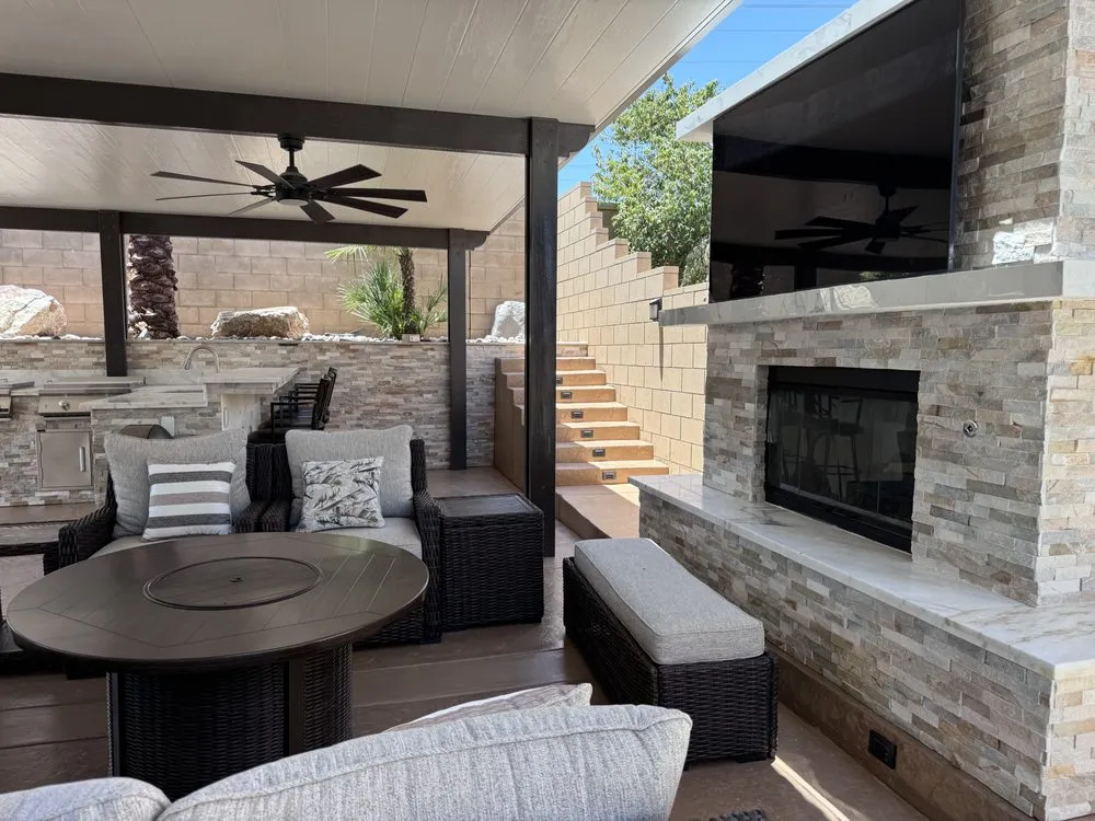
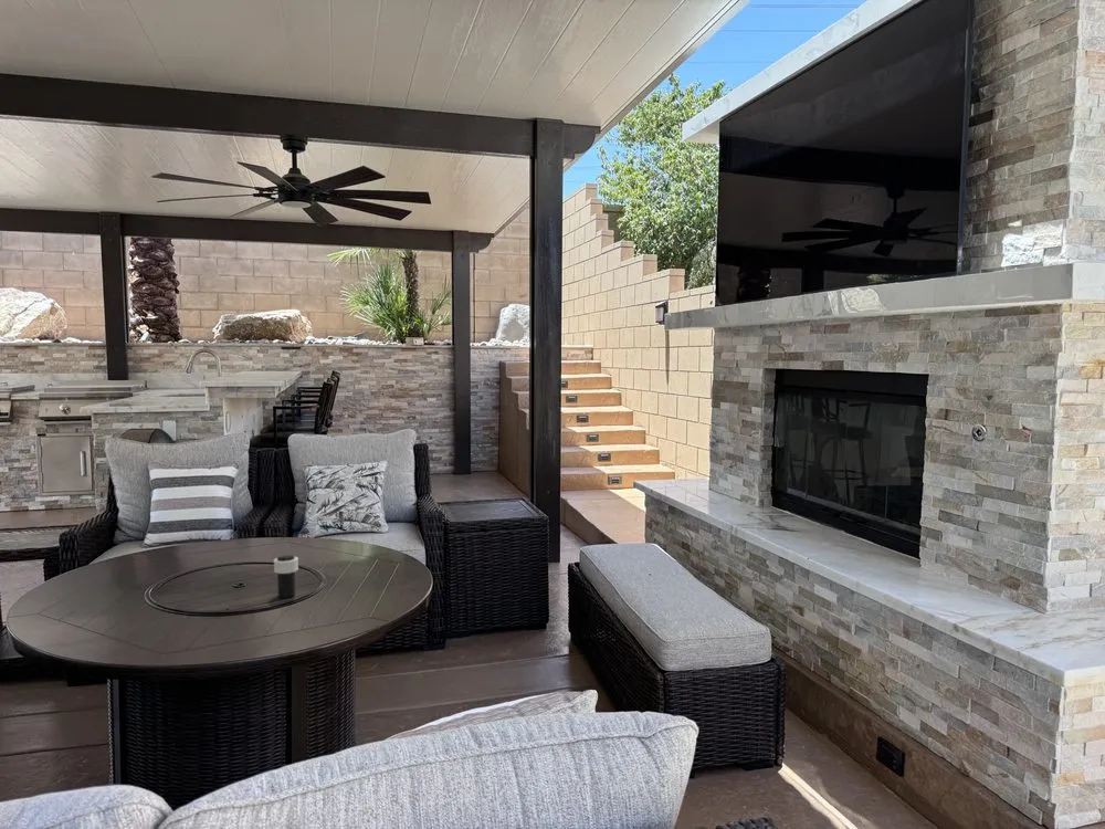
+ cup [273,555,299,599]
